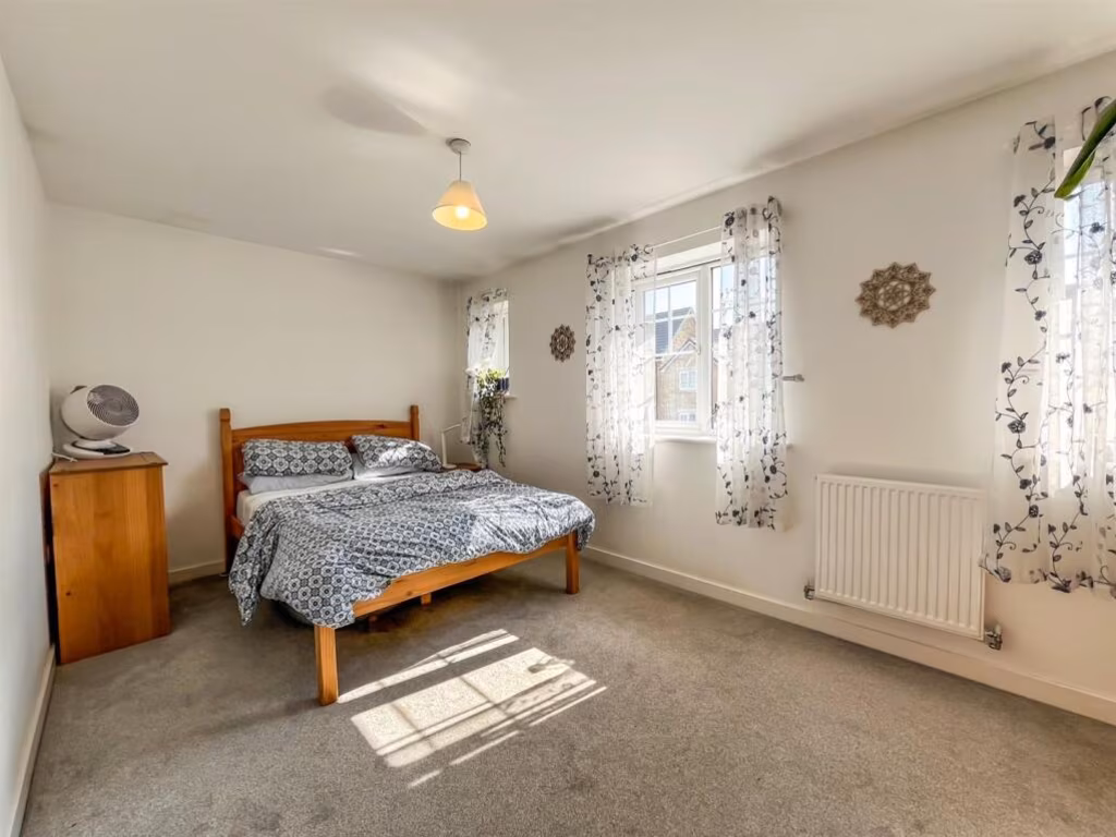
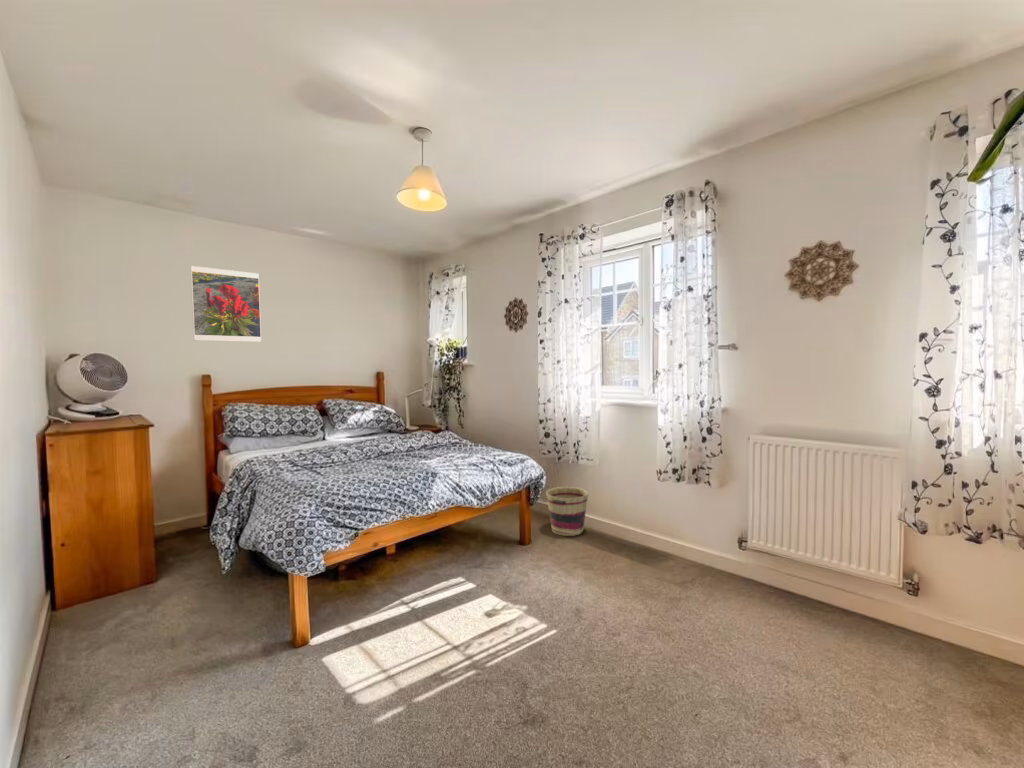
+ basket [545,486,589,537]
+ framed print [190,265,262,343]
